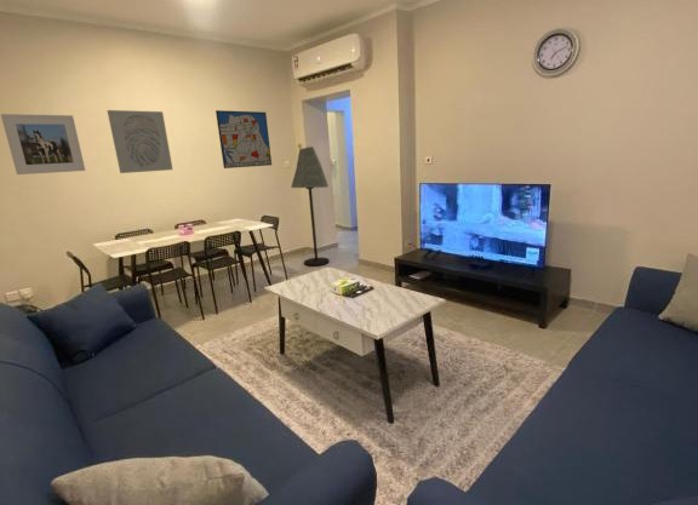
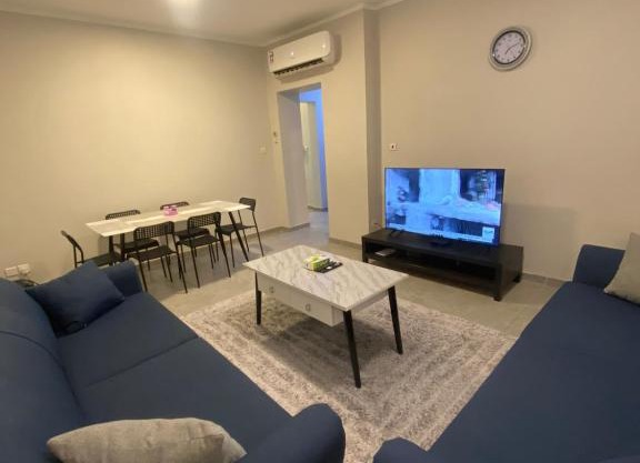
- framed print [0,113,86,176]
- floor lamp [290,145,331,268]
- wall art [107,109,173,174]
- wall art [214,109,273,170]
